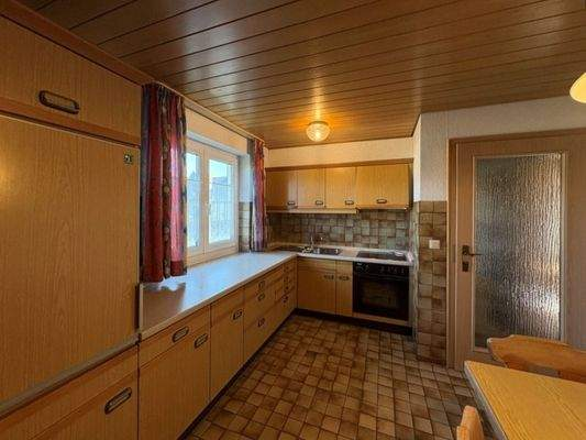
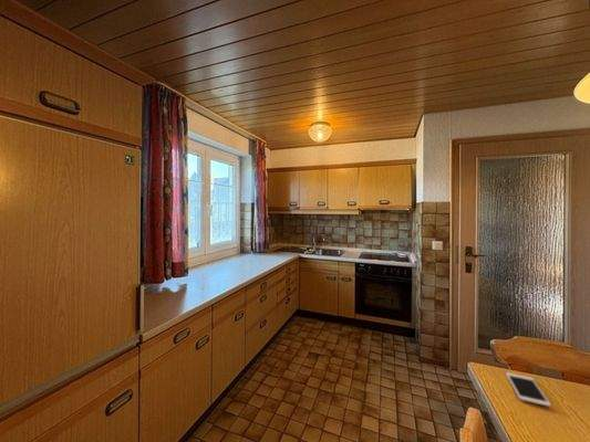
+ cell phone [505,371,552,408]
